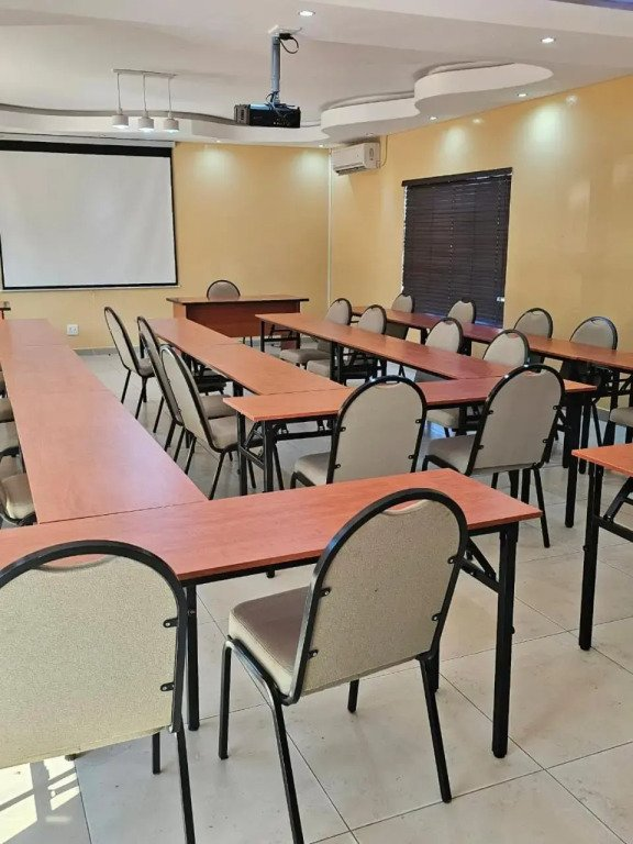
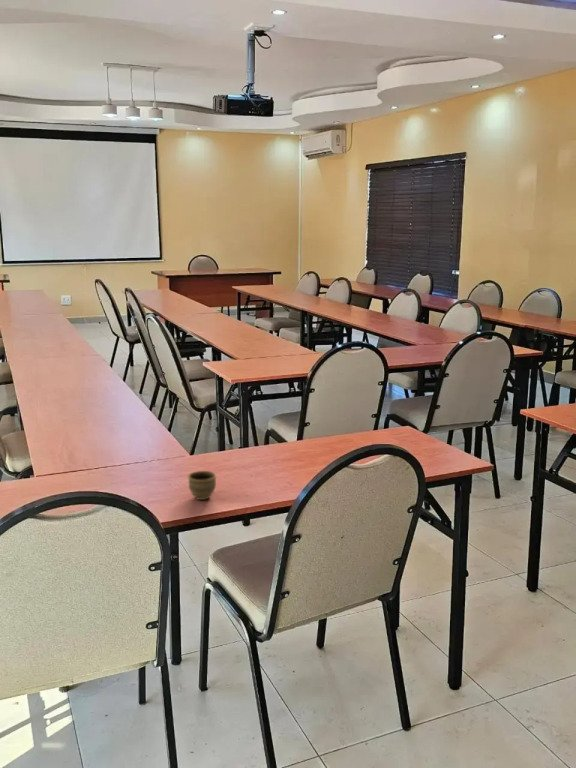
+ cup [187,470,217,501]
